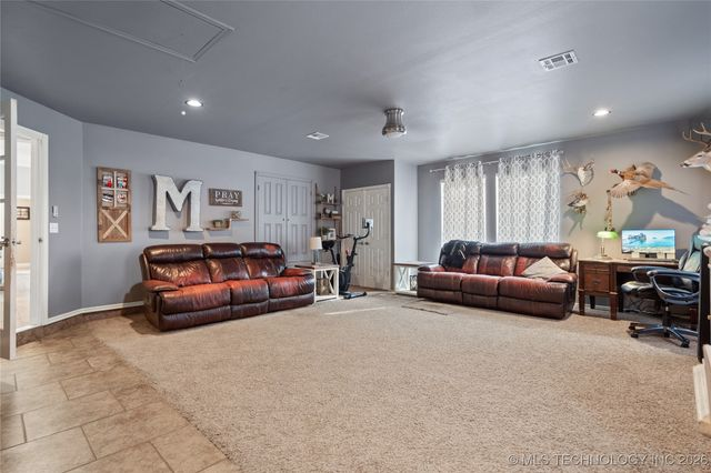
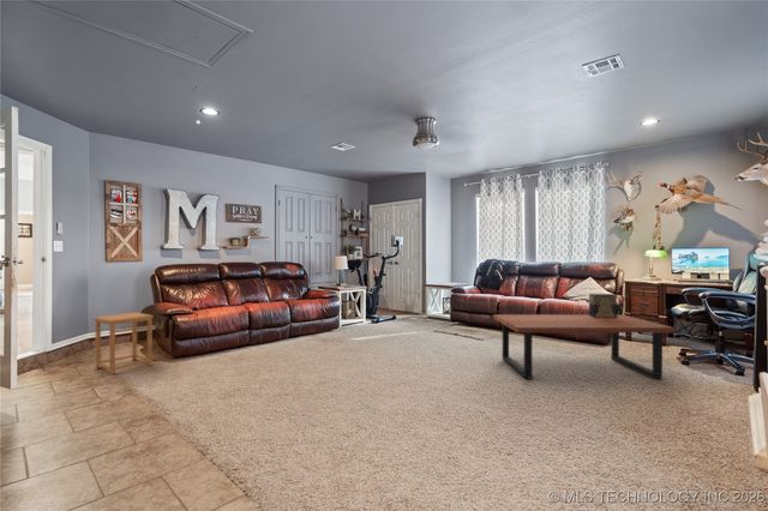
+ decorative box [588,293,618,318]
+ side table [94,311,154,375]
+ coffee table [493,313,676,380]
